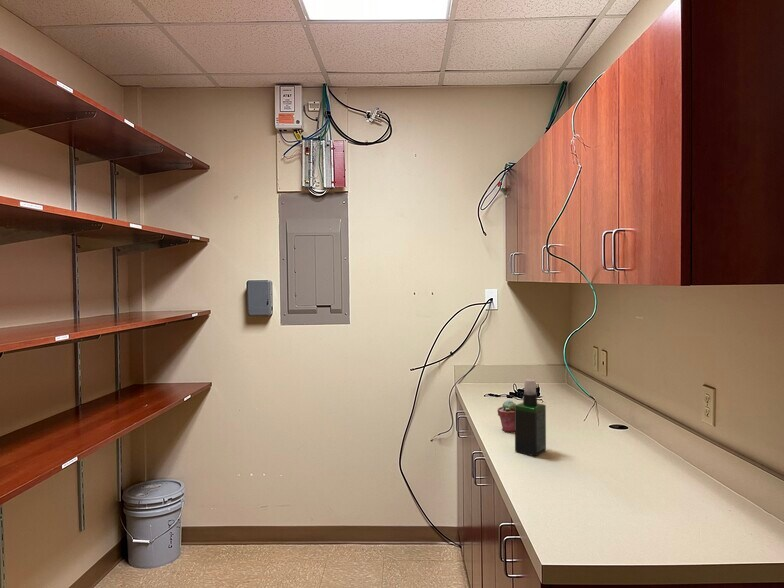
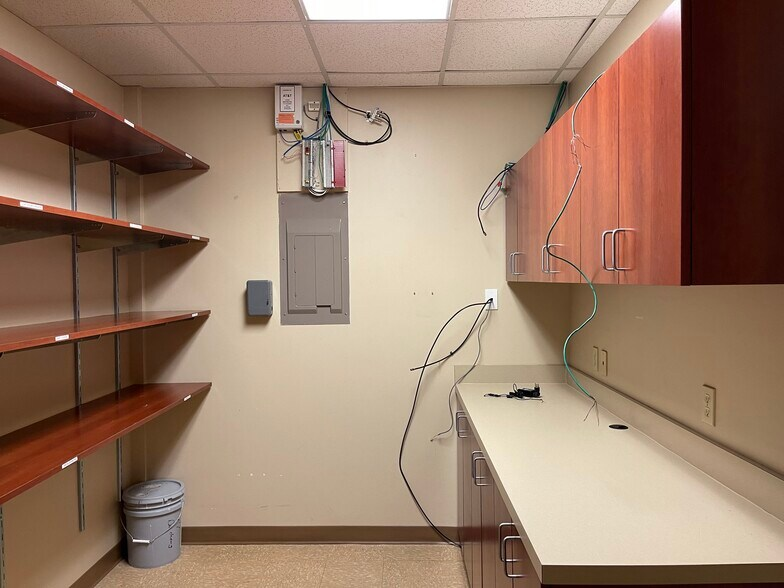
- spray bottle [514,378,547,457]
- potted succulent [496,399,517,433]
